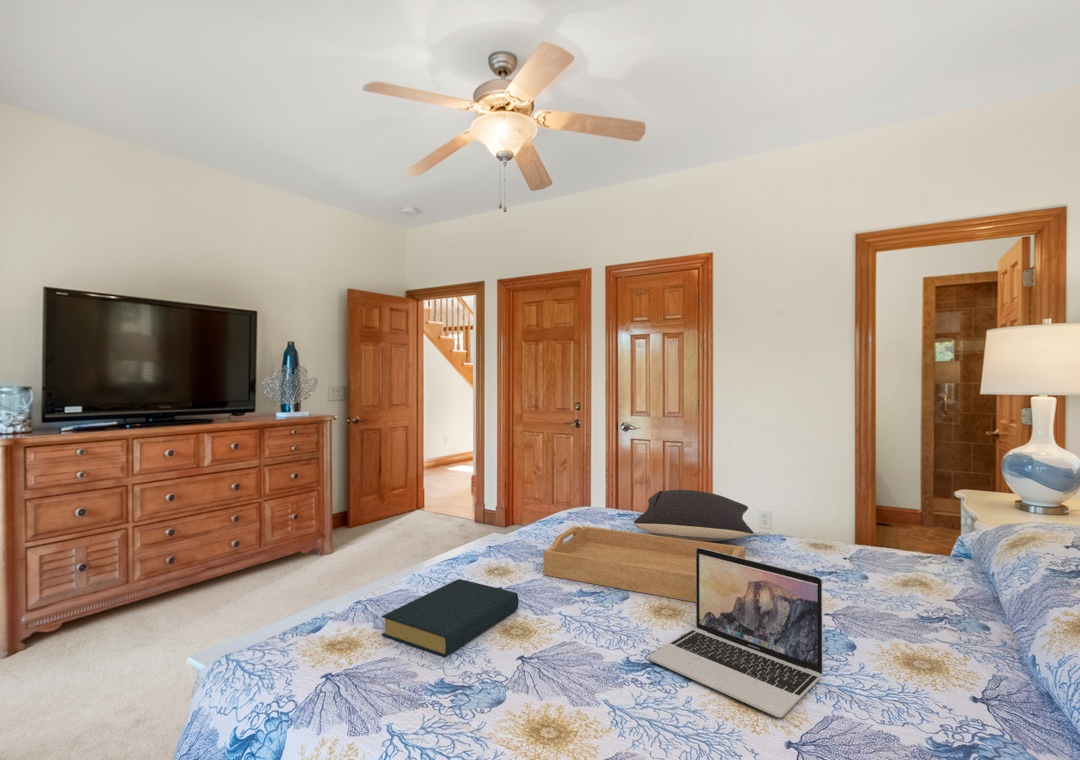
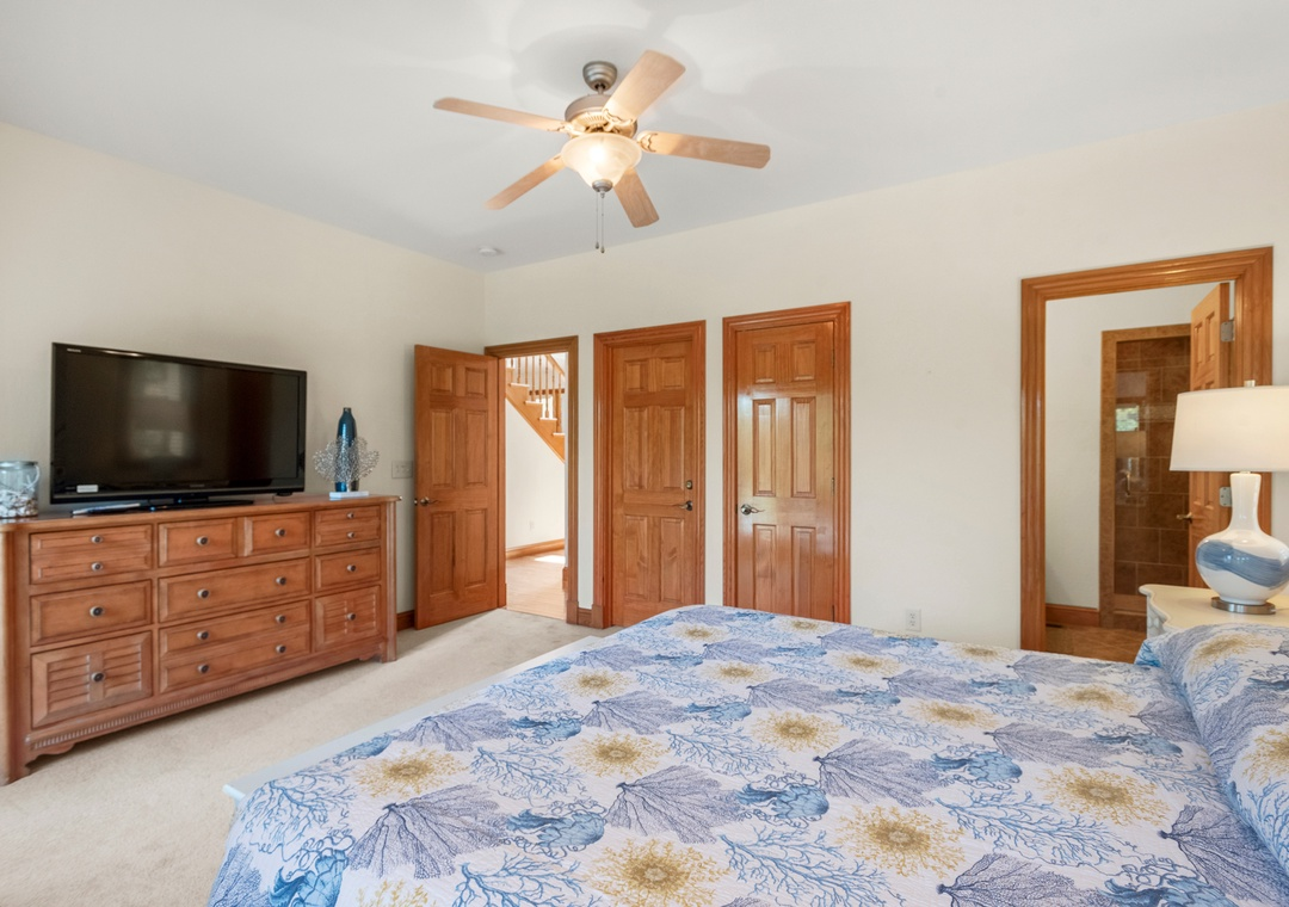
- laptop [648,548,824,718]
- serving tray [542,525,746,603]
- pillow [633,489,754,542]
- hardback book [380,578,520,657]
